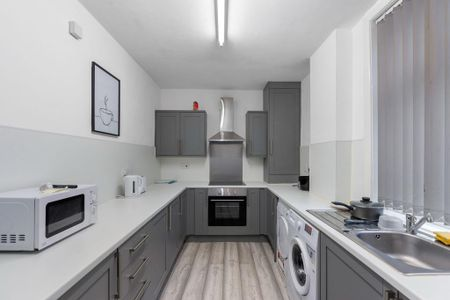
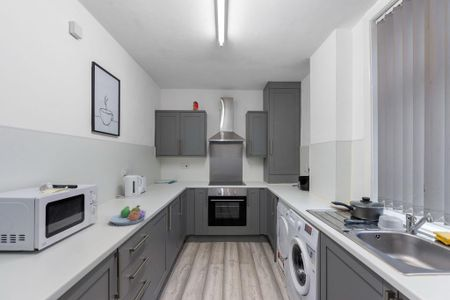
+ fruit bowl [109,204,147,226]
